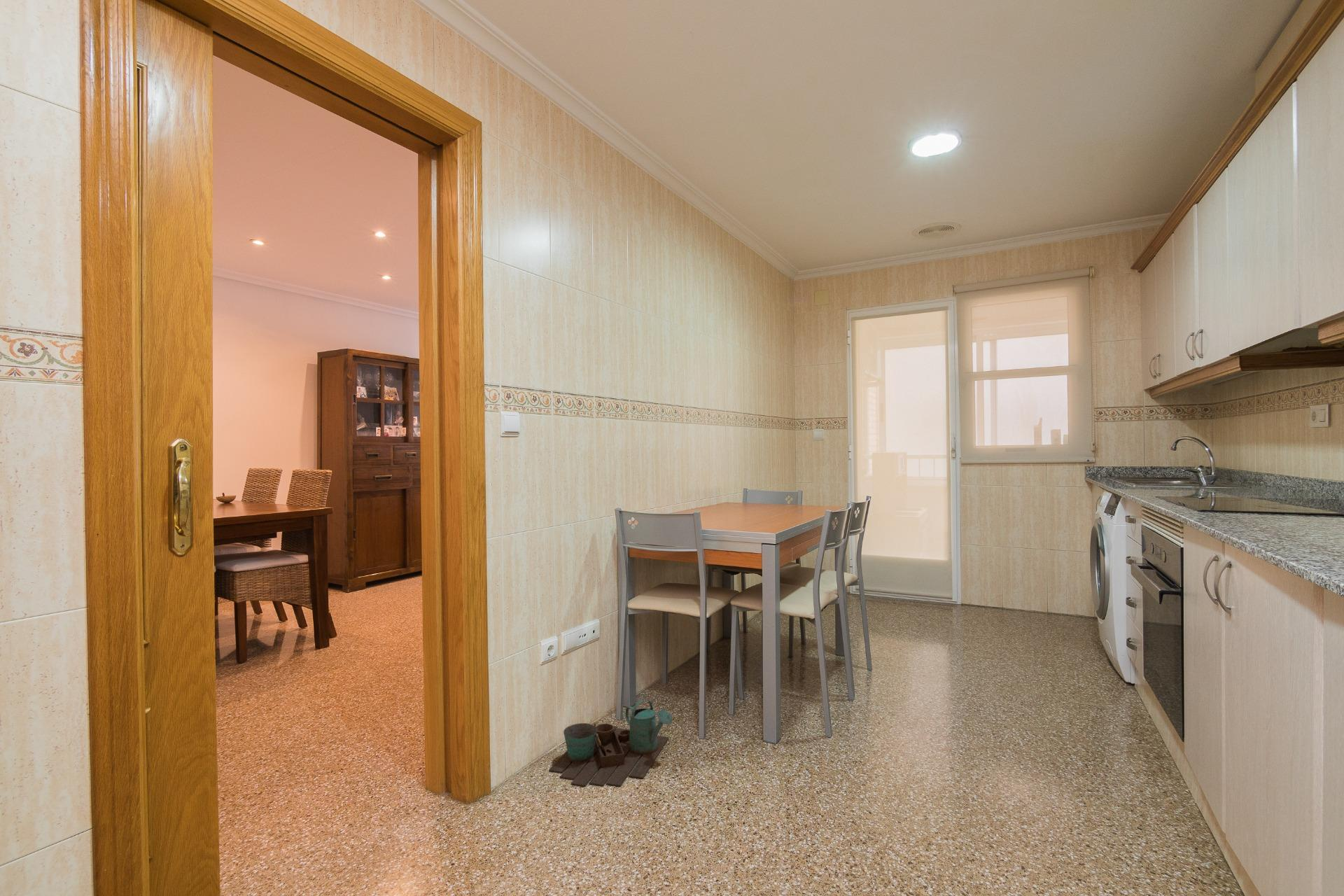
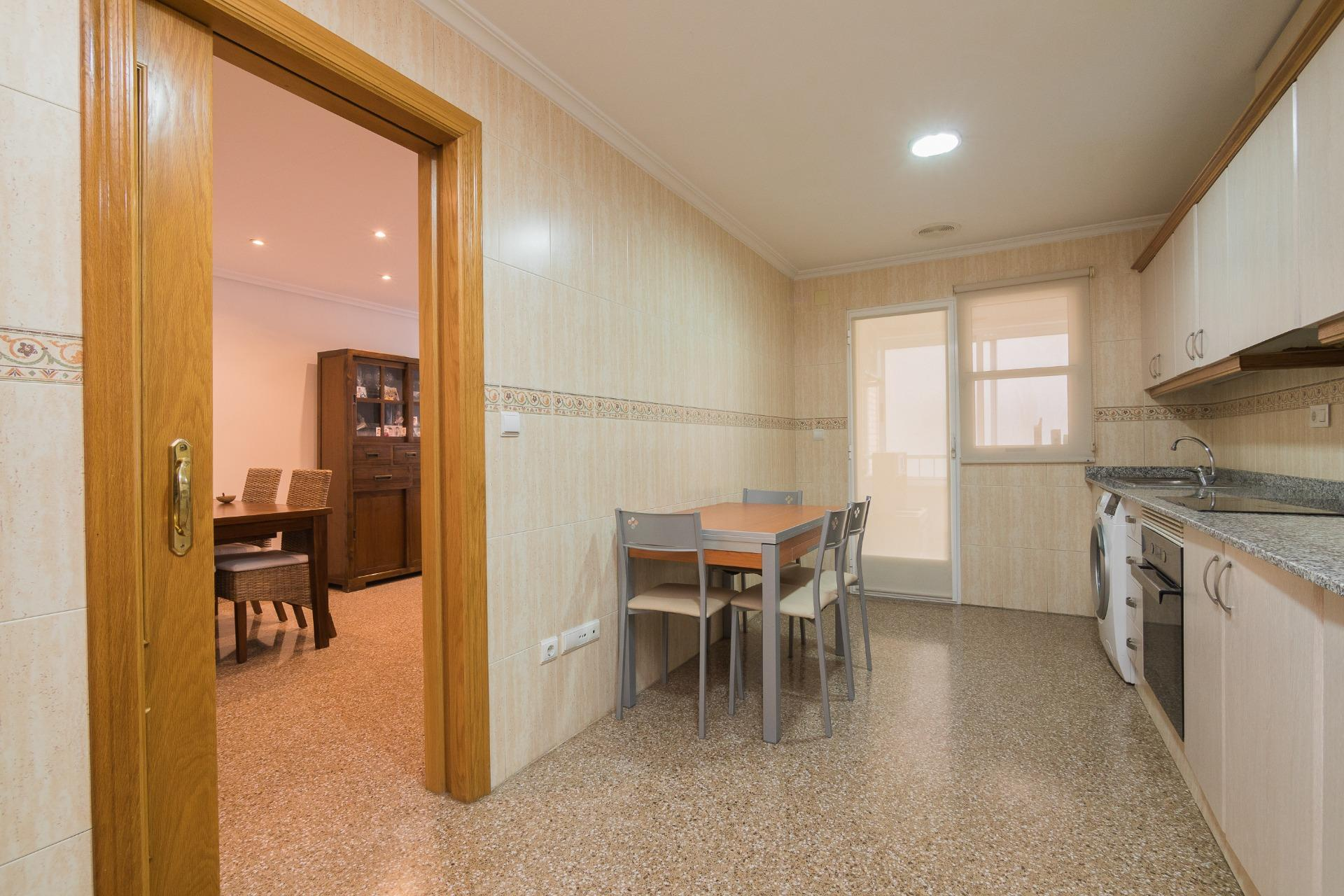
- watering can [548,699,673,787]
